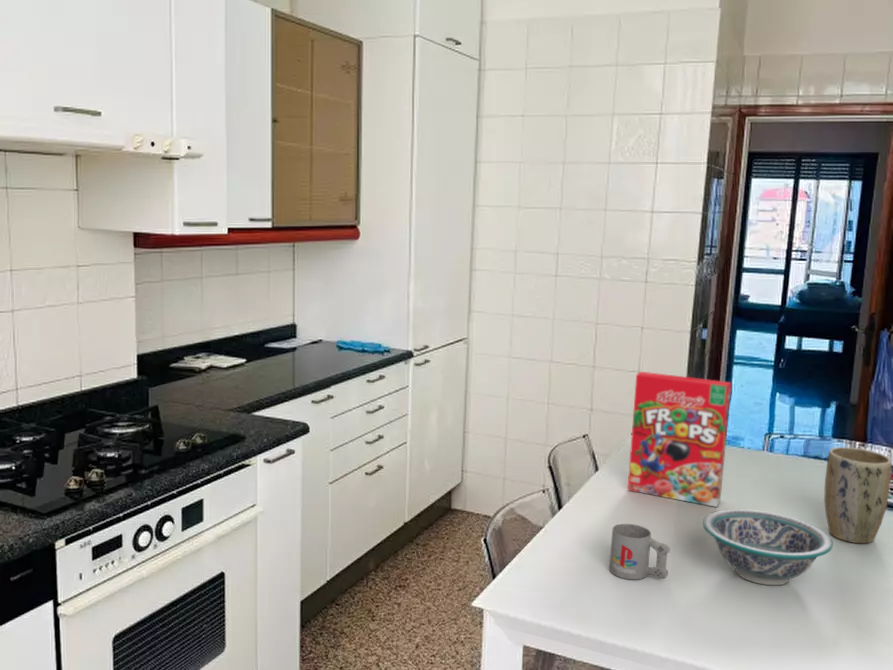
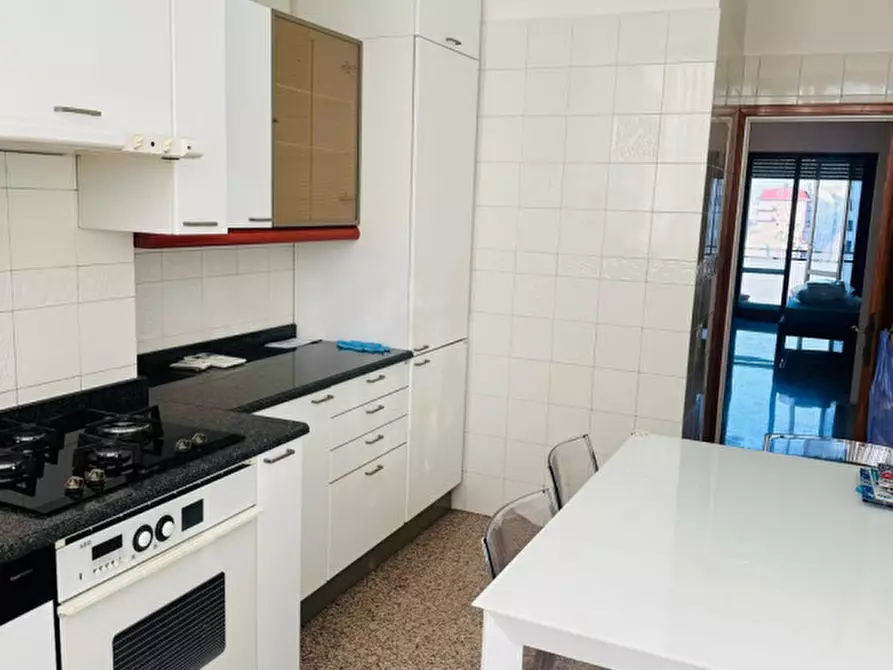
- plant pot [823,446,892,544]
- cereal box [627,371,732,508]
- mug [609,523,671,581]
- bowl [702,508,834,586]
